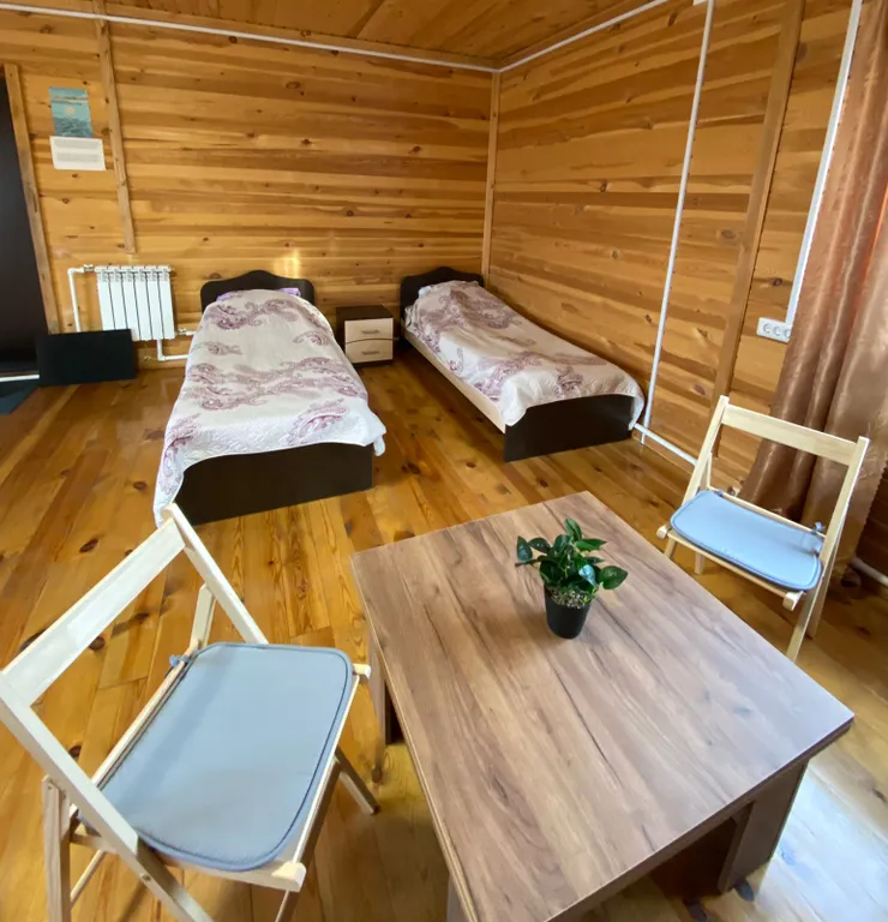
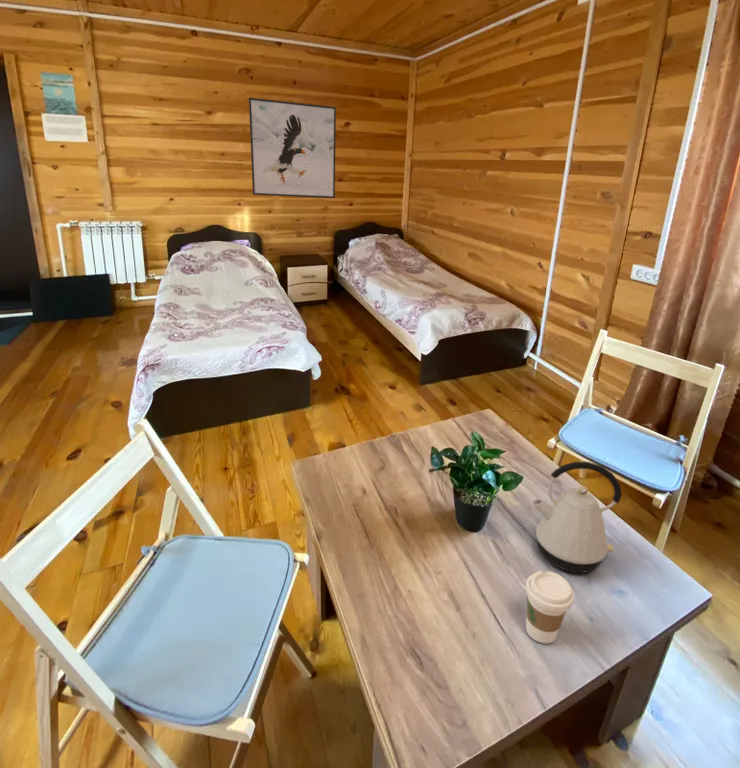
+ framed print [248,97,337,199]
+ coffee cup [524,570,575,645]
+ kettle [531,461,623,574]
